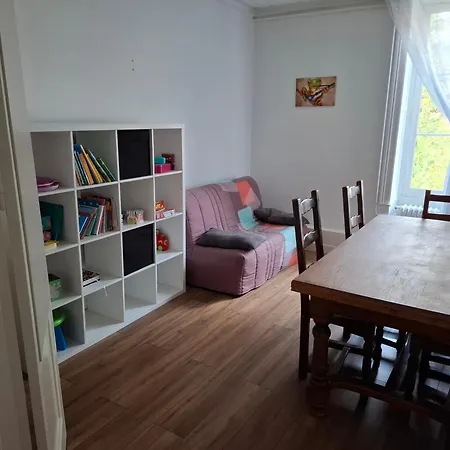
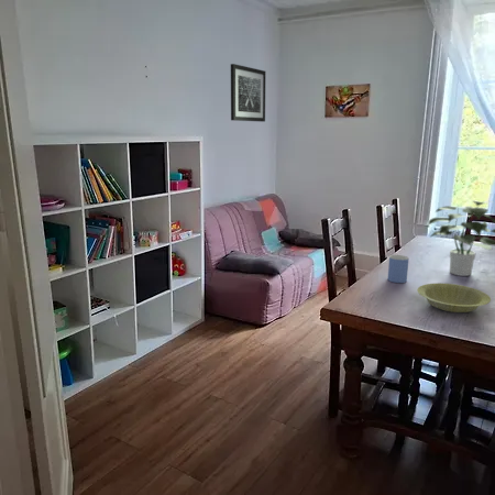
+ wall art [230,63,266,123]
+ potted plant [427,199,495,277]
+ mug [387,254,410,284]
+ bowl [416,282,492,314]
